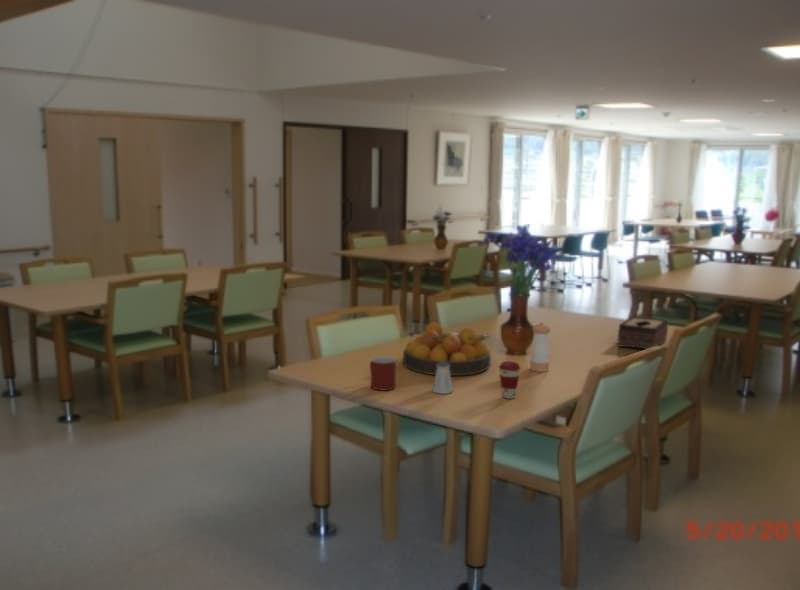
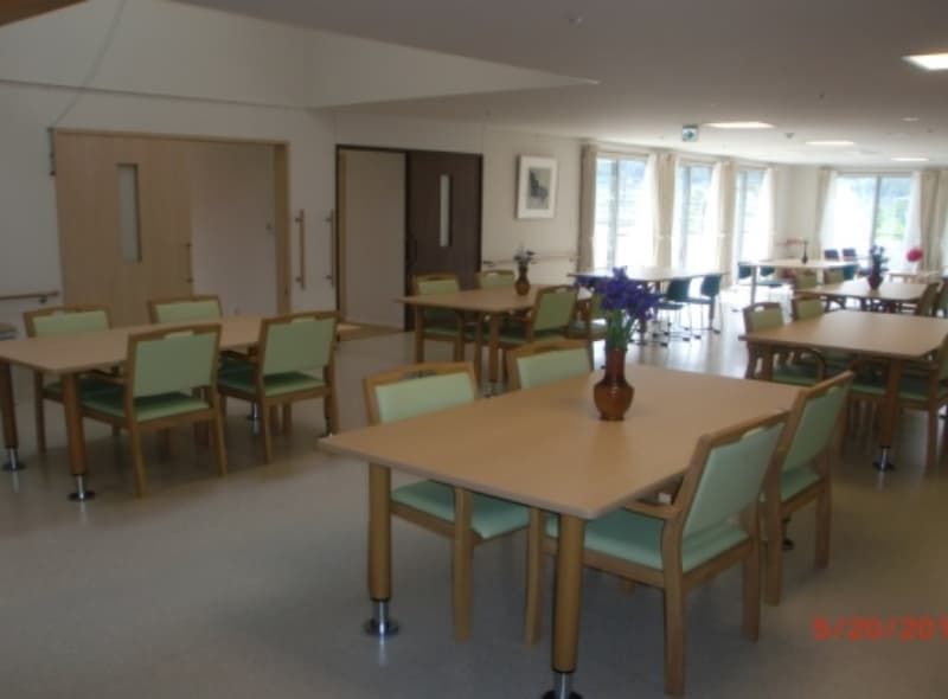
- pepper shaker [529,321,551,373]
- saltshaker [431,362,454,395]
- coffee cup [498,360,521,400]
- mug [369,356,397,391]
- fruit bowl [402,322,492,377]
- tissue box [617,315,669,351]
